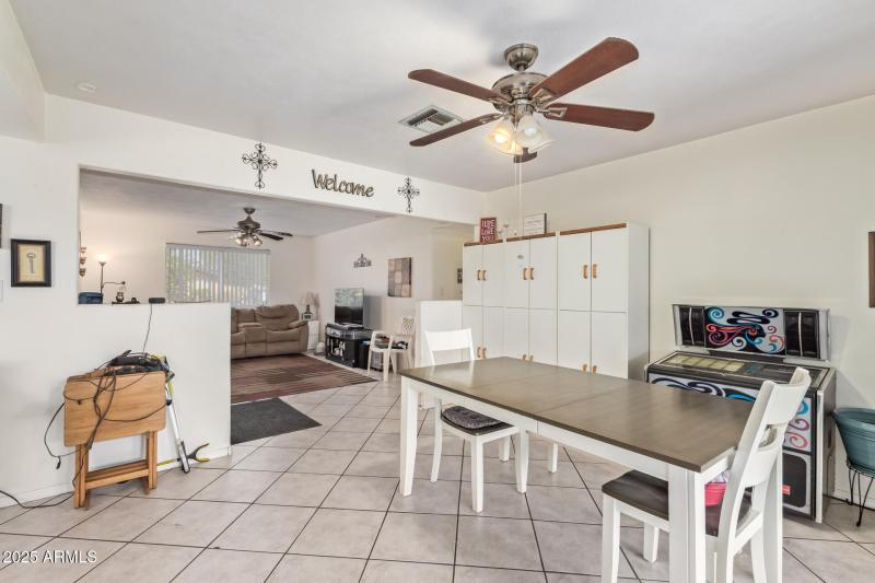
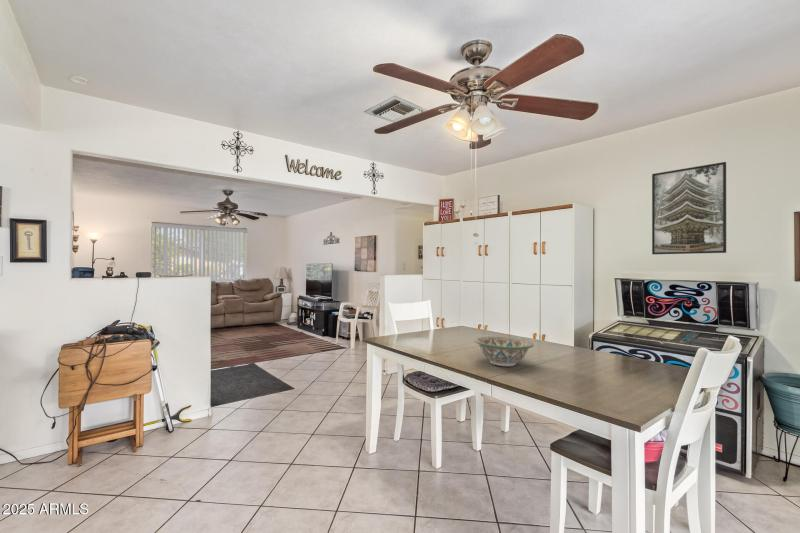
+ decorative bowl [473,336,535,367]
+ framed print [651,161,727,255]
